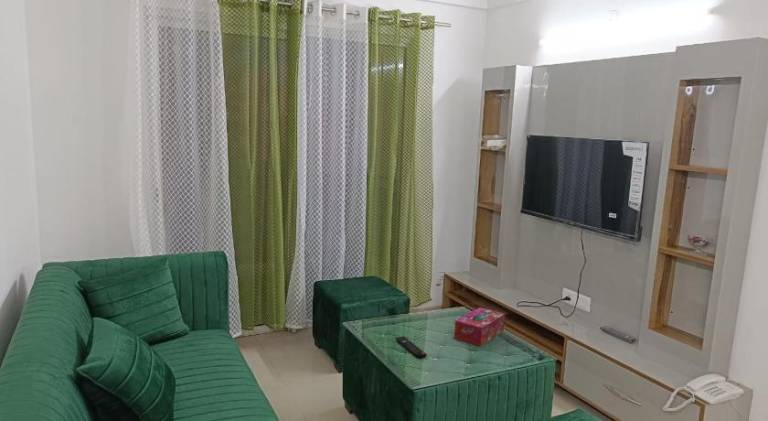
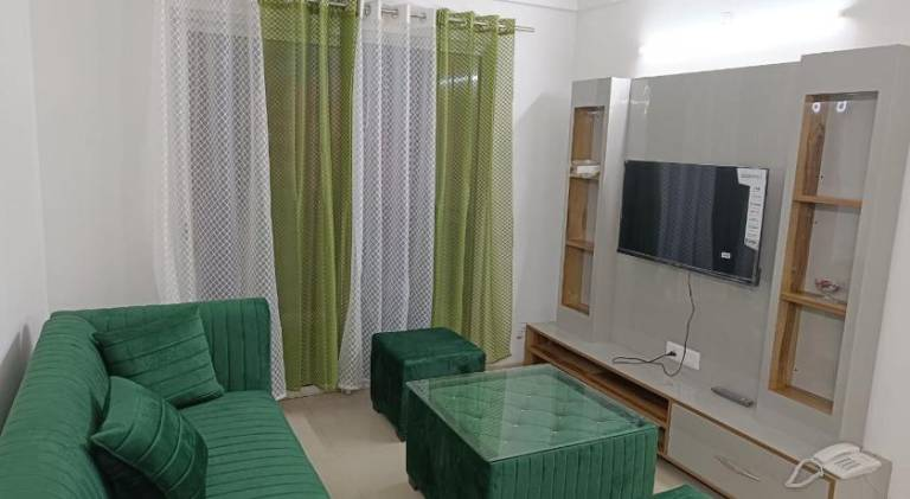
- remote control [394,335,428,359]
- tissue box [453,306,506,348]
